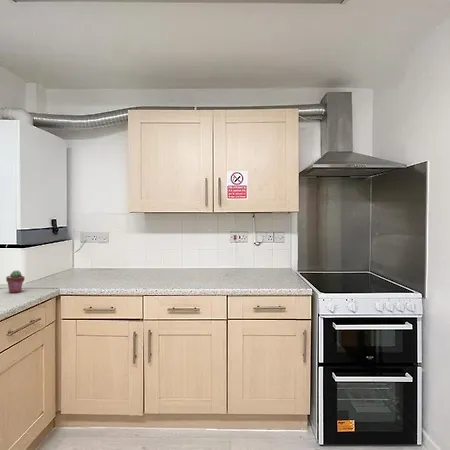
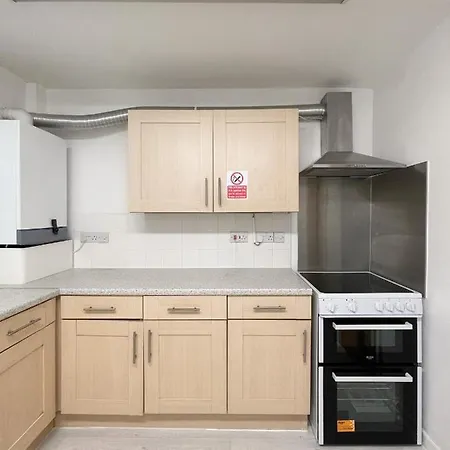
- potted succulent [5,269,26,294]
